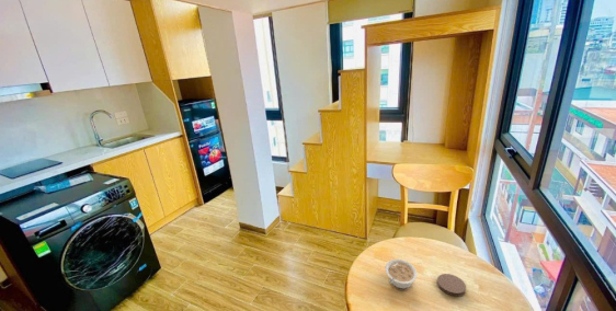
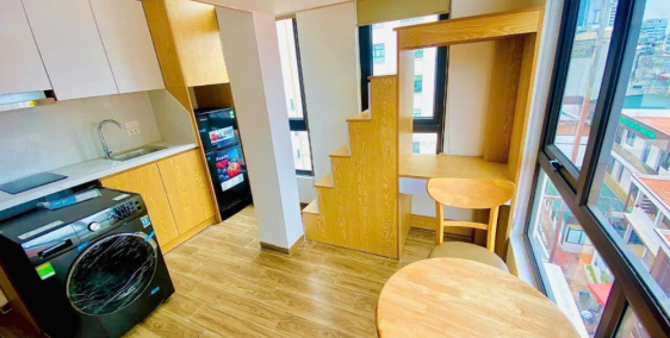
- legume [384,258,419,290]
- coaster [436,273,467,297]
